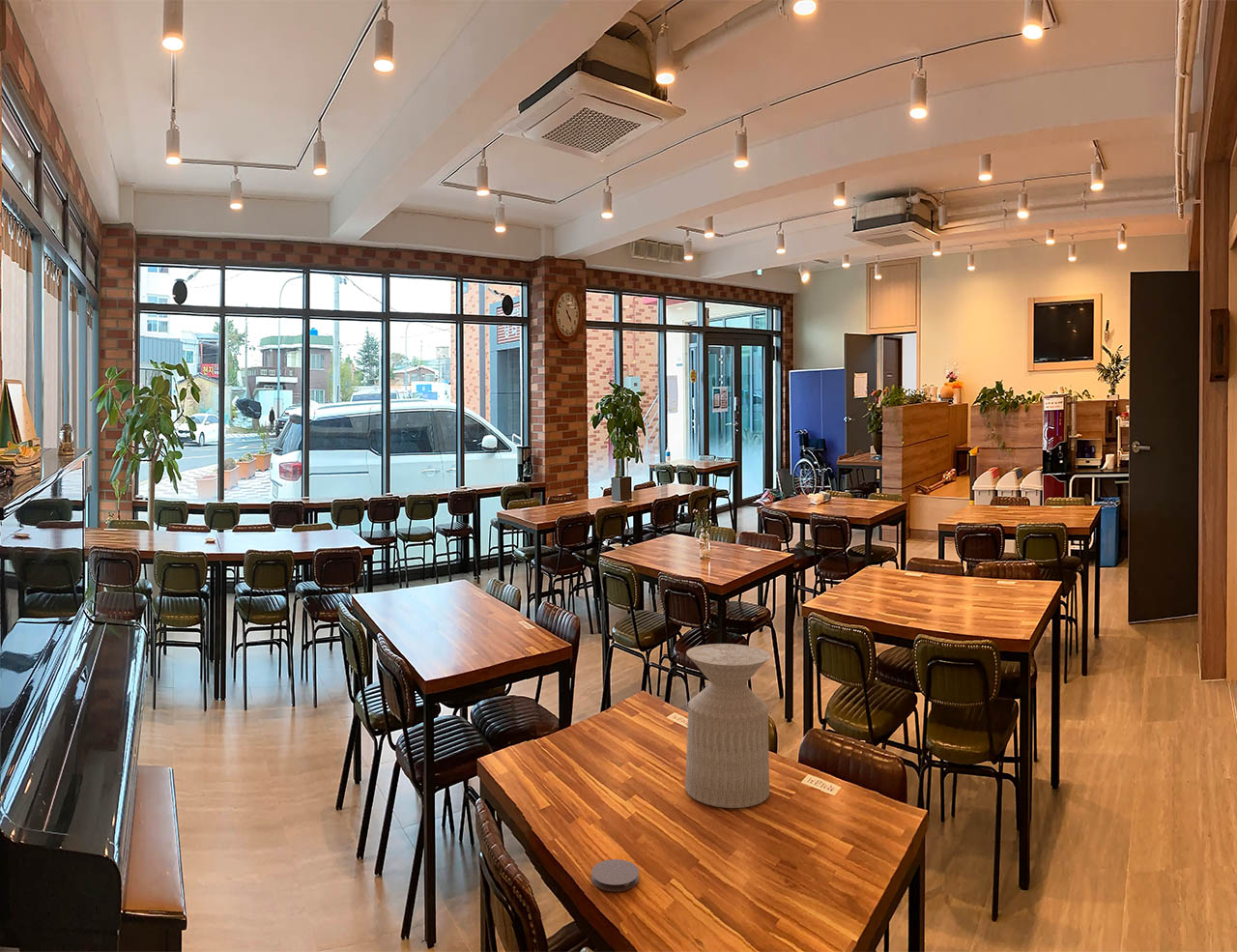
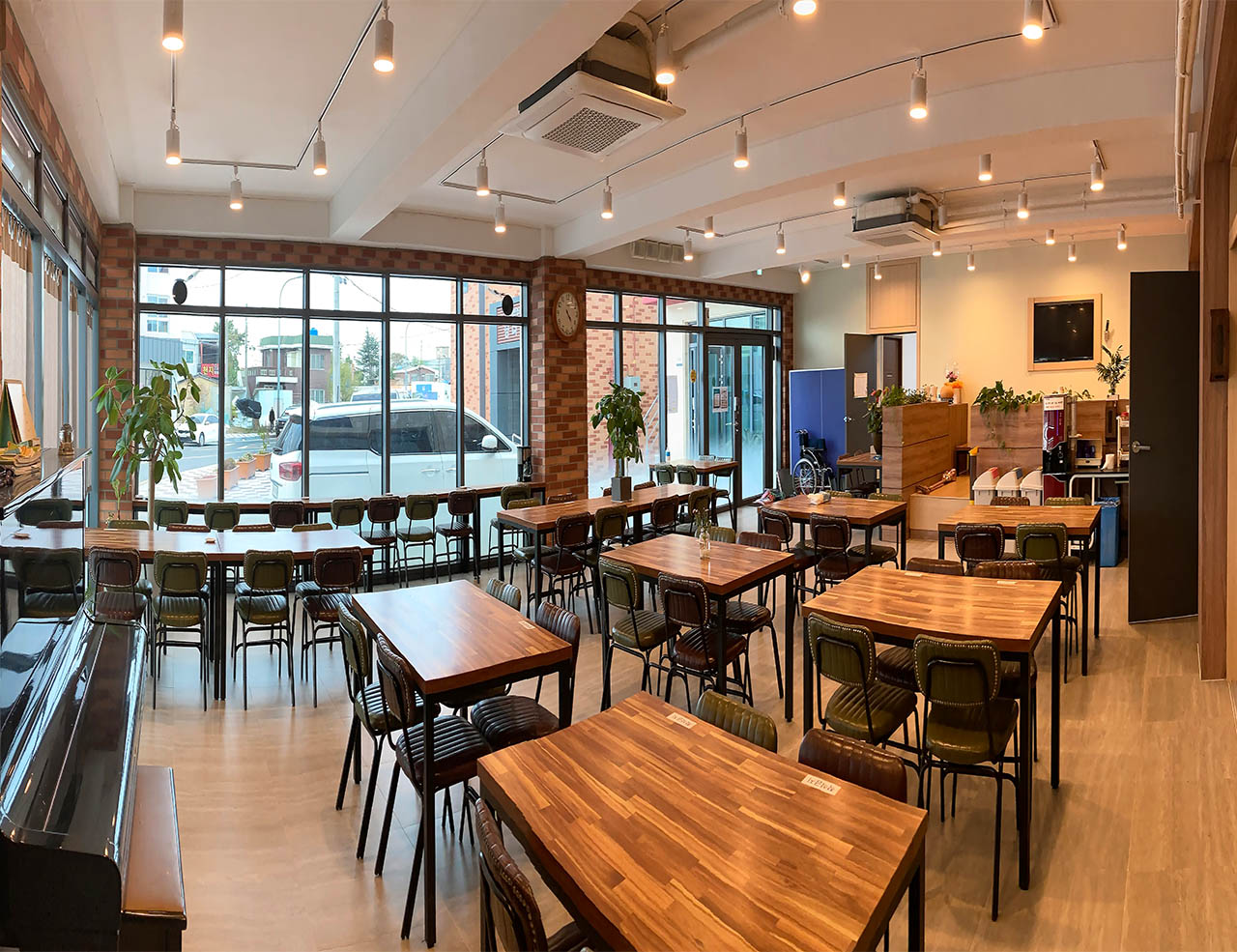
- side table [684,643,771,809]
- coaster [590,858,640,892]
